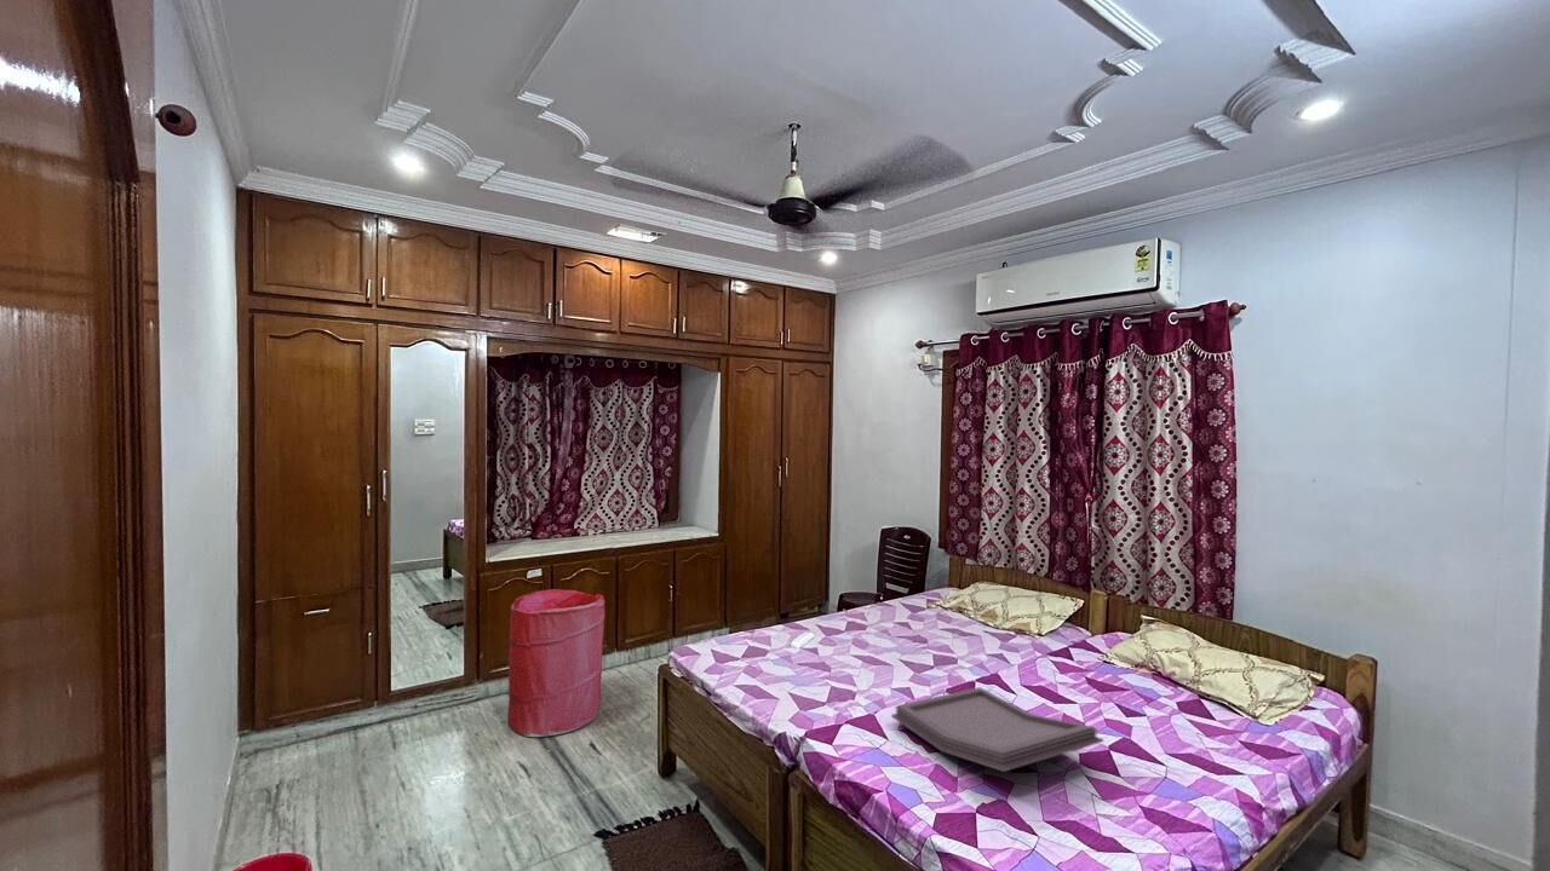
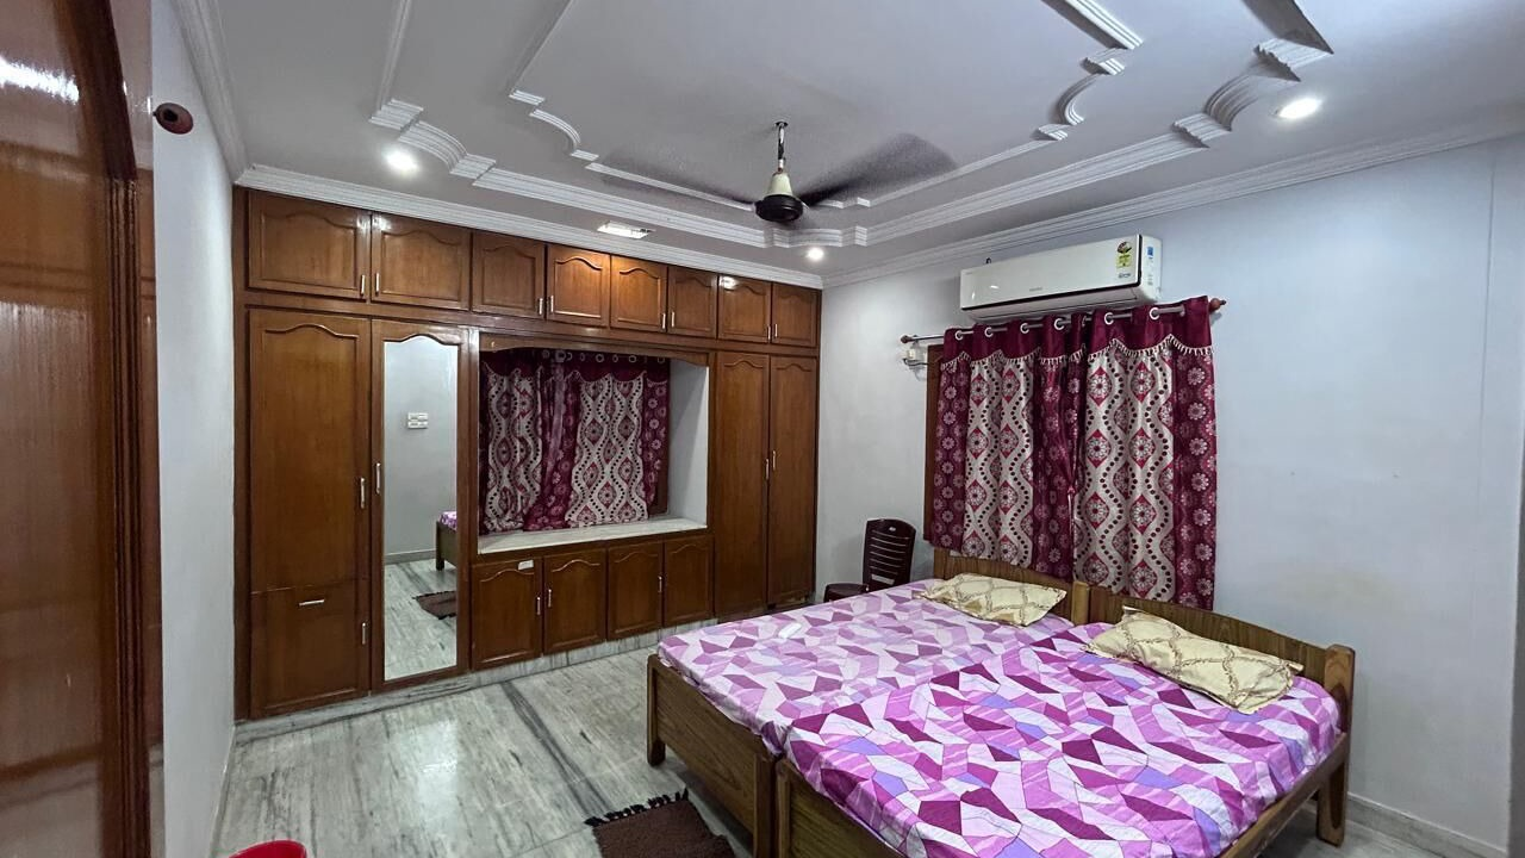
- serving tray [890,686,1104,773]
- laundry hamper [506,588,605,738]
